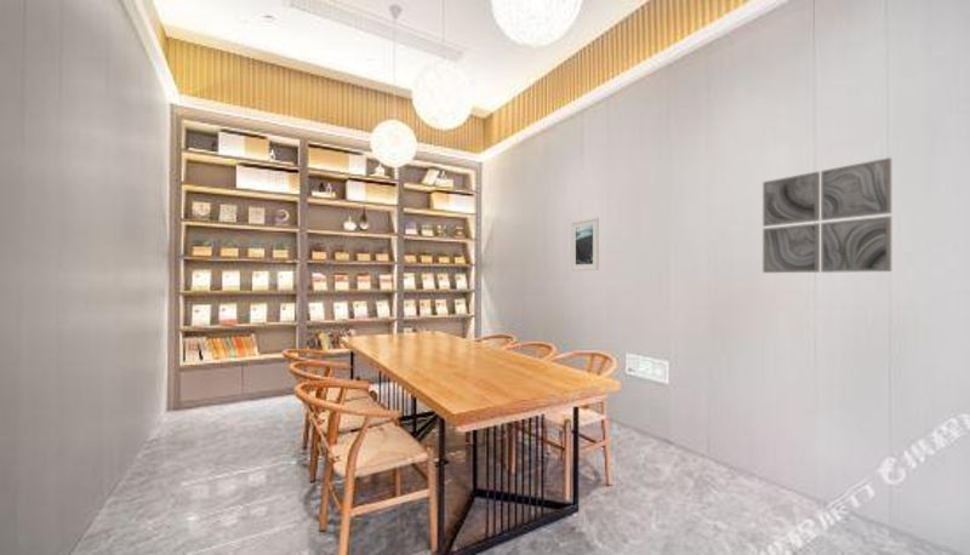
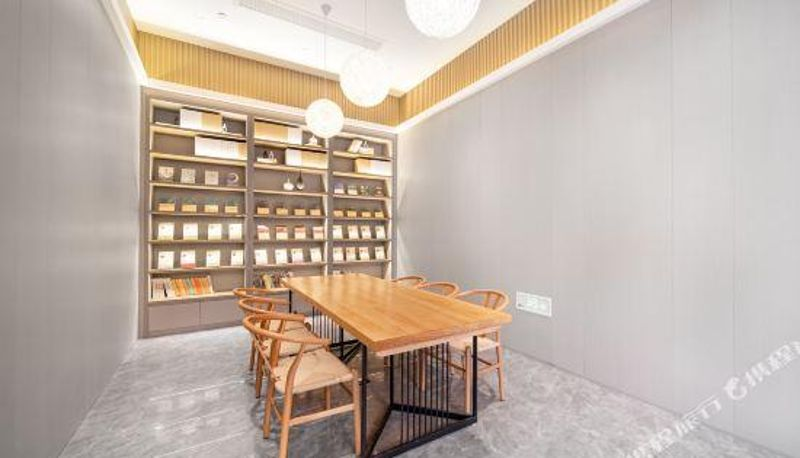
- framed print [570,216,600,271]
- wall art [761,156,892,274]
